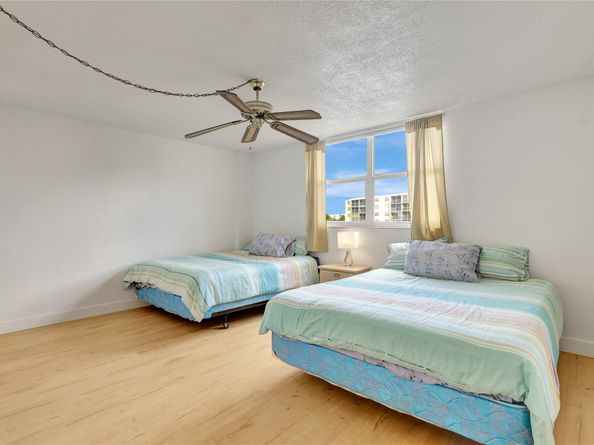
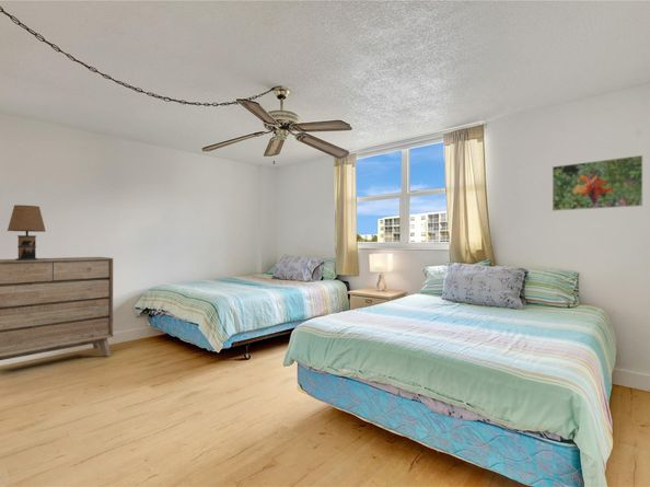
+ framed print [552,154,643,212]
+ table lamp [5,204,47,260]
+ dresser [0,256,114,361]
